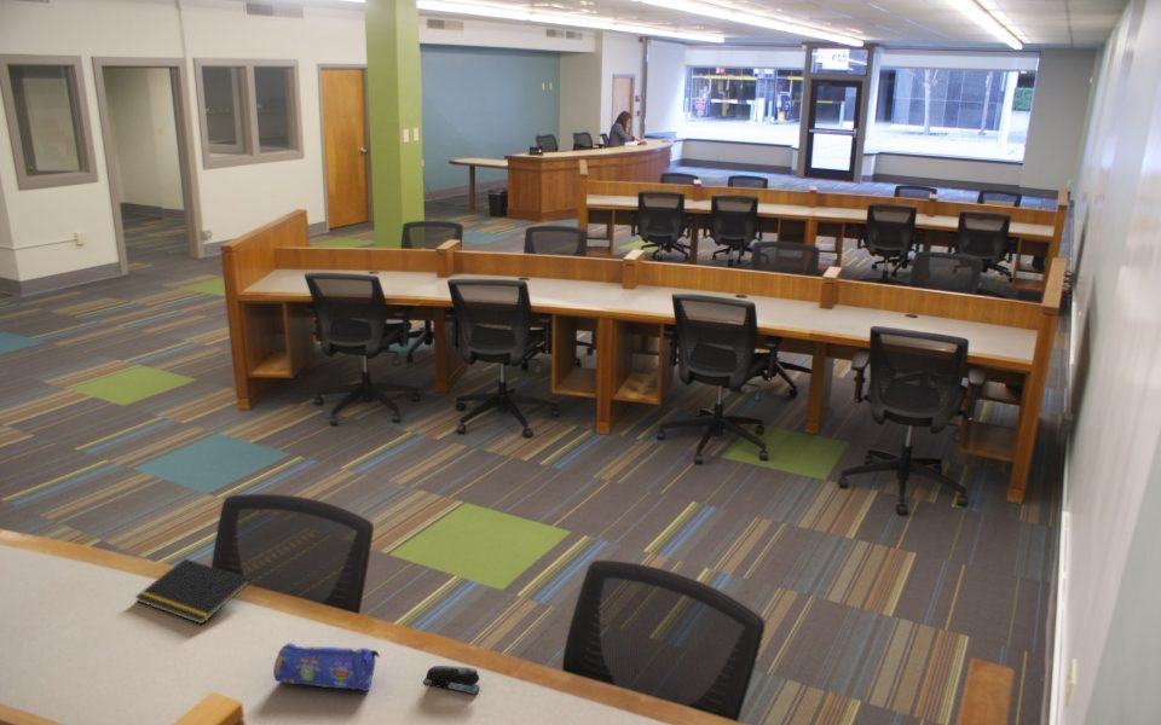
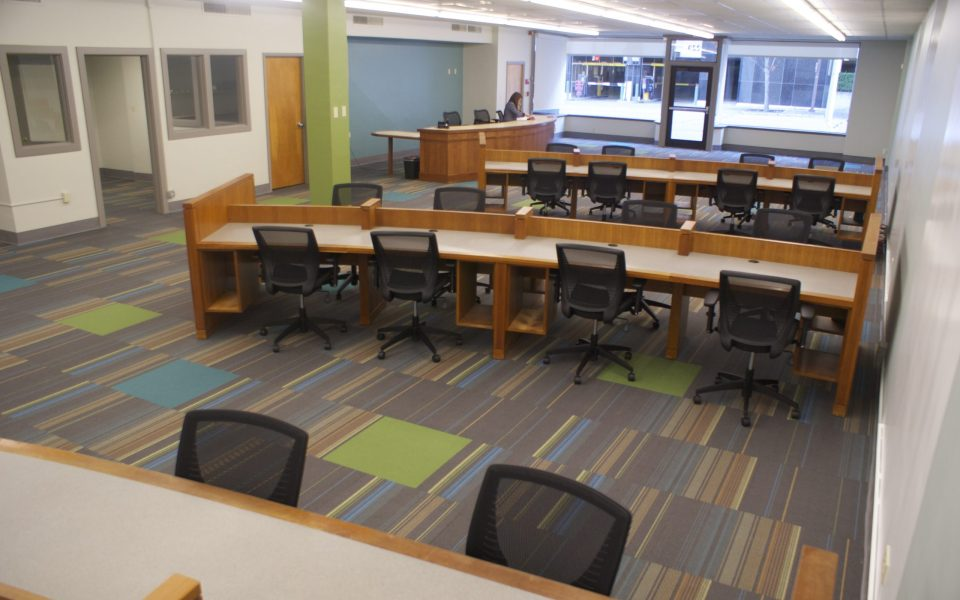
- pencil case [272,642,381,692]
- notepad [134,557,252,625]
- stapler [422,665,481,695]
